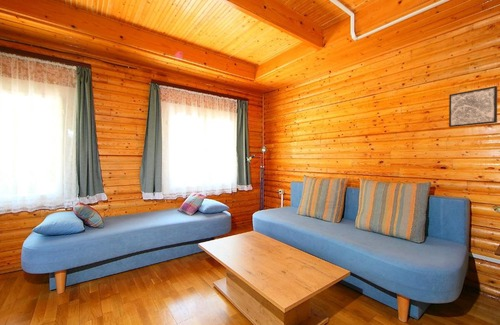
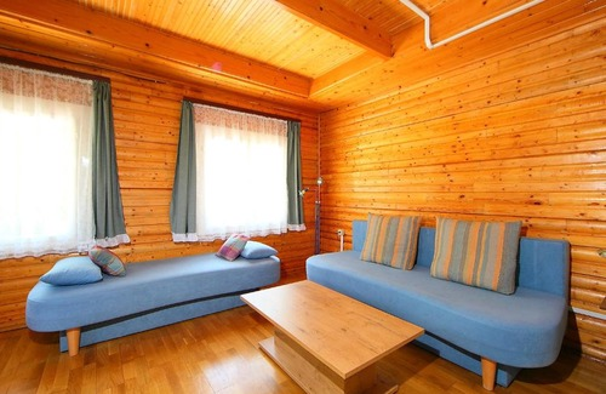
- wall art [448,85,498,128]
